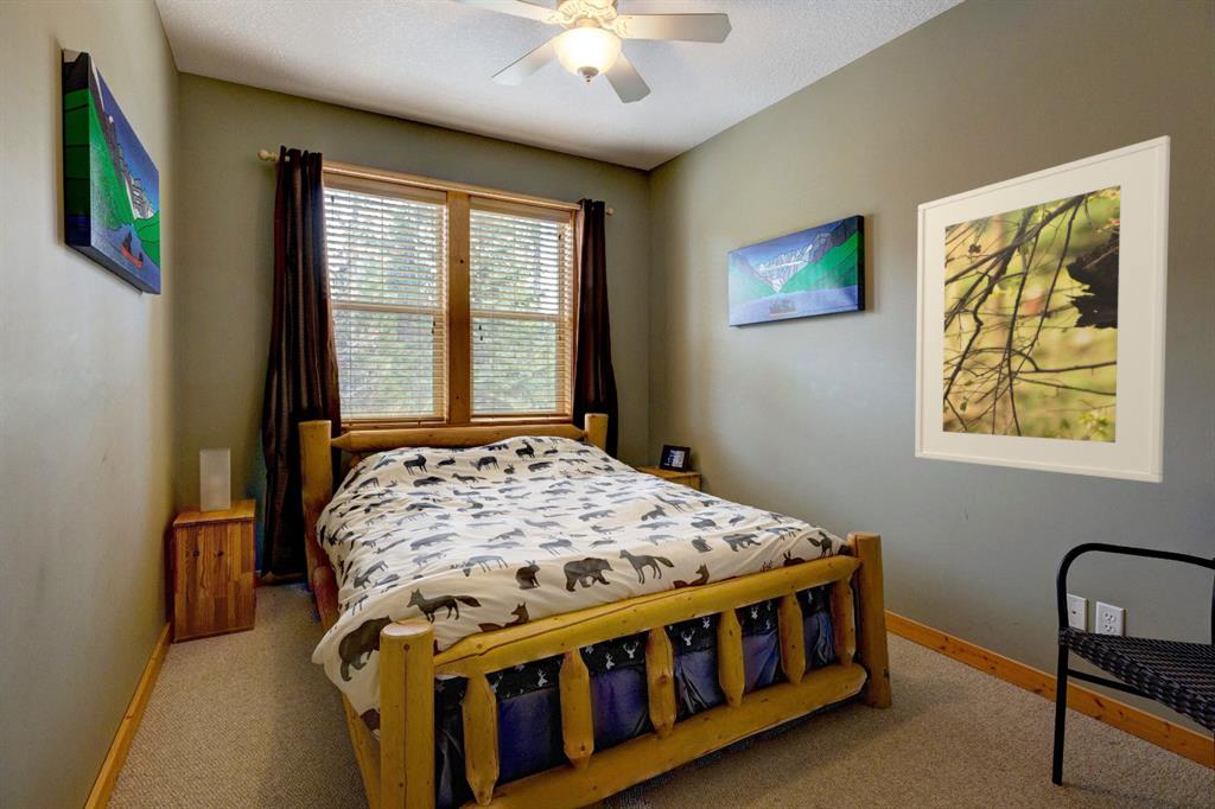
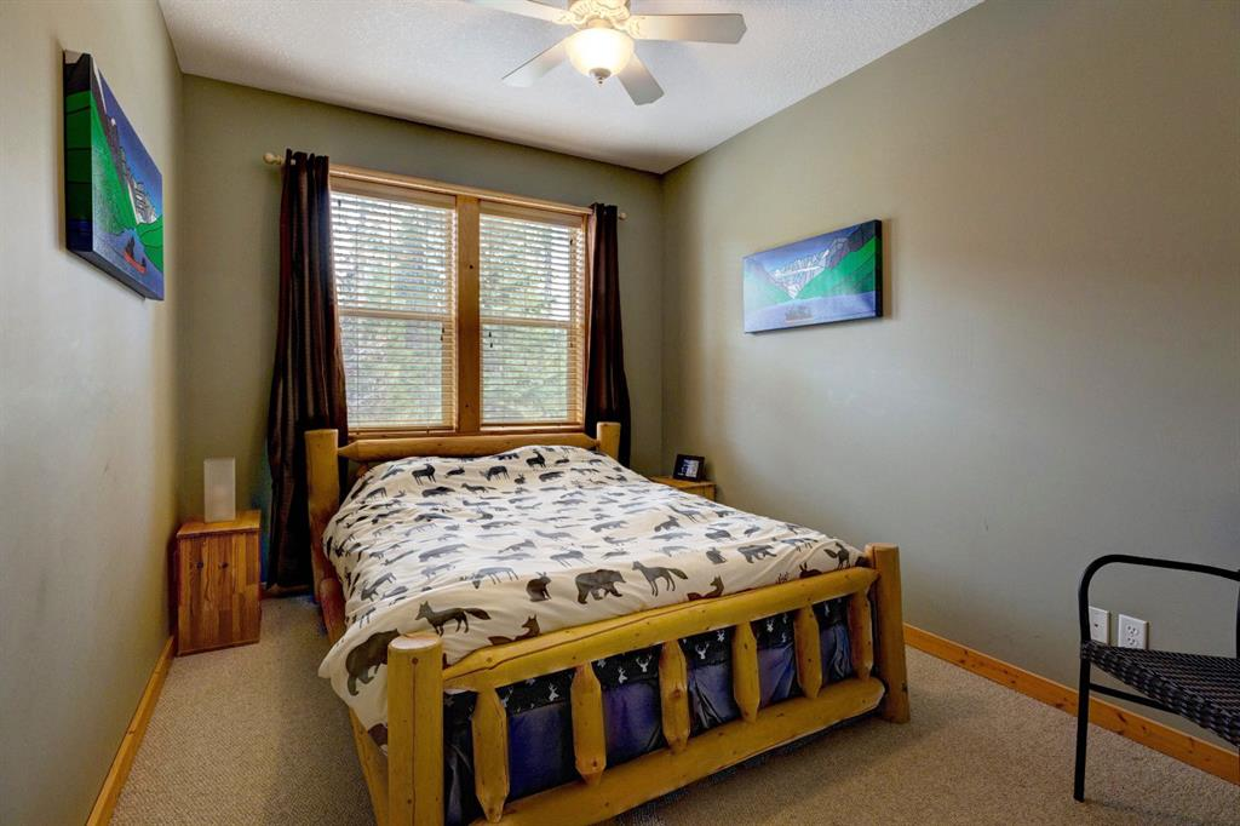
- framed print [914,134,1171,484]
